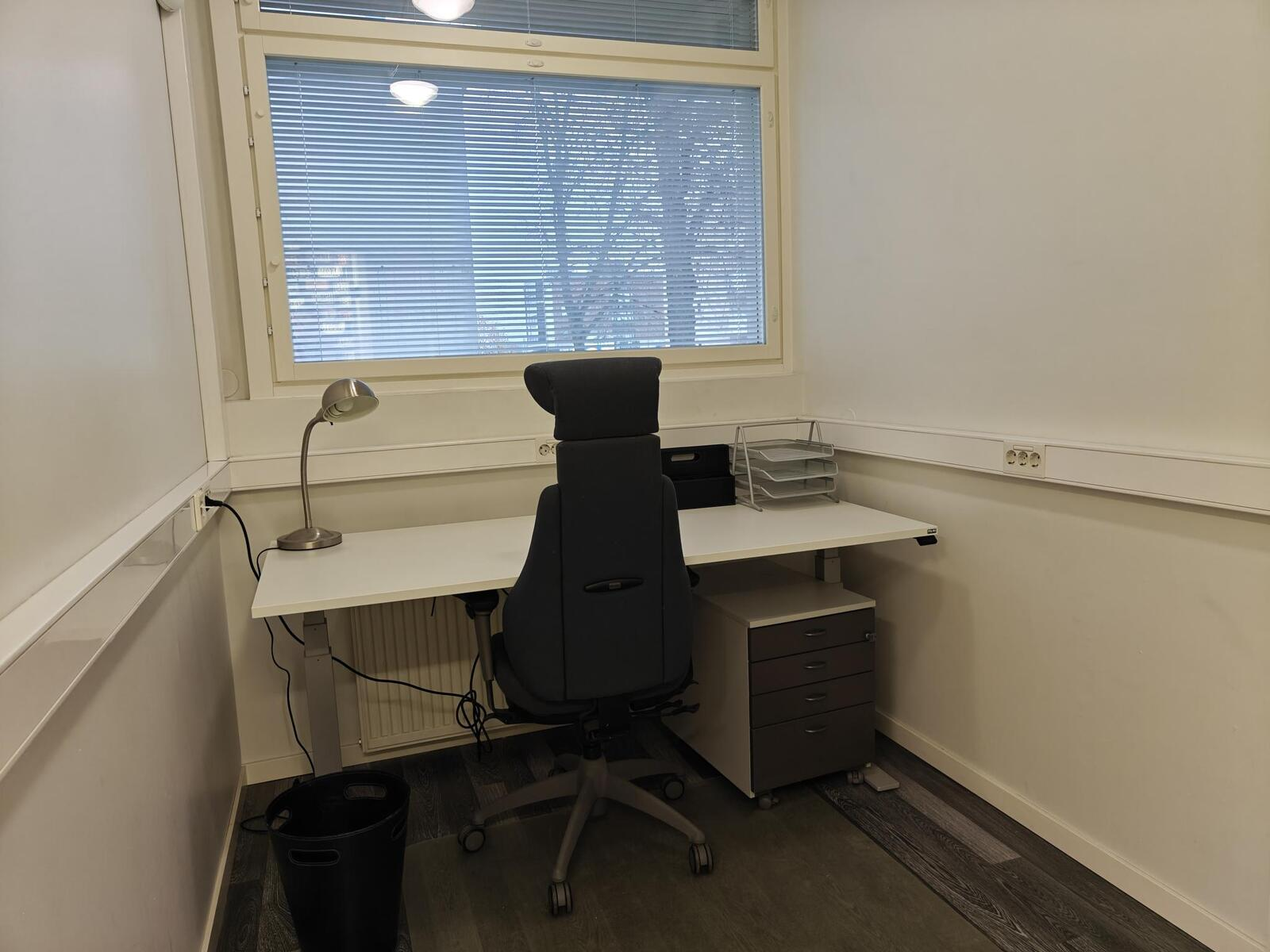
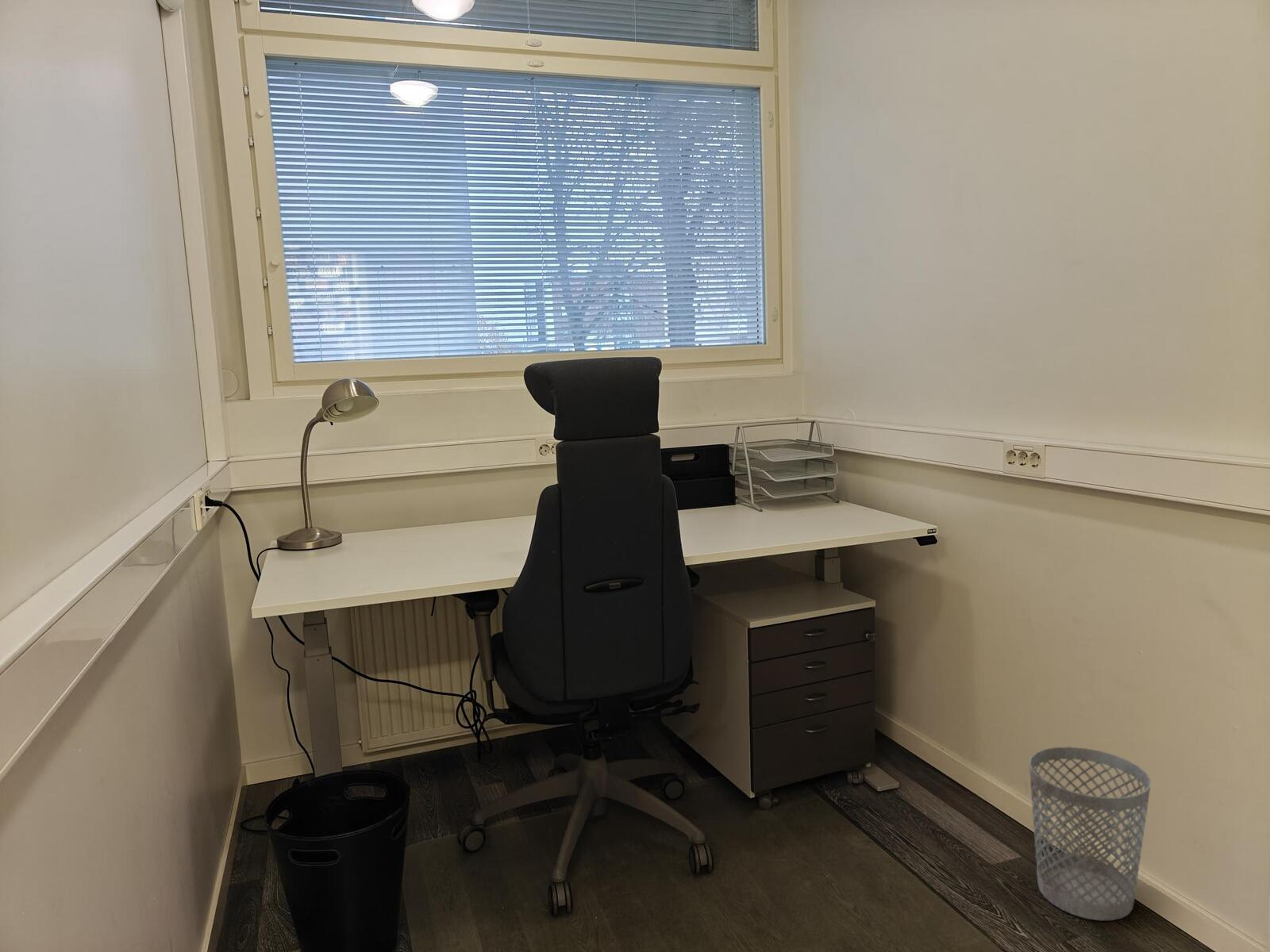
+ wastebasket [1028,746,1152,921]
